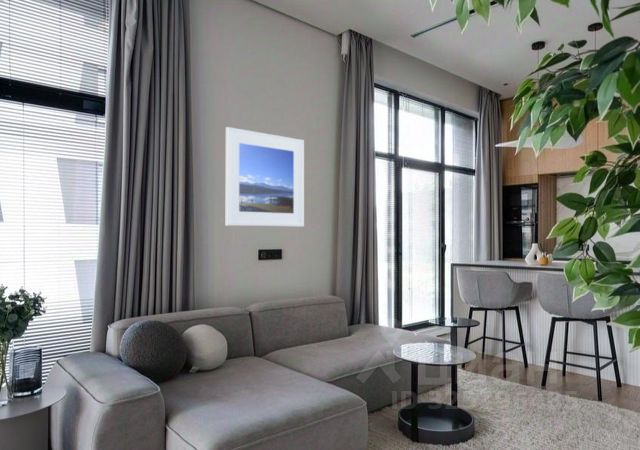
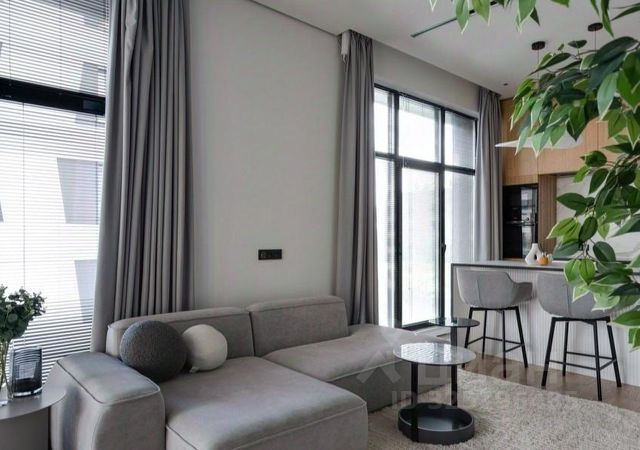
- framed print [225,126,305,227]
